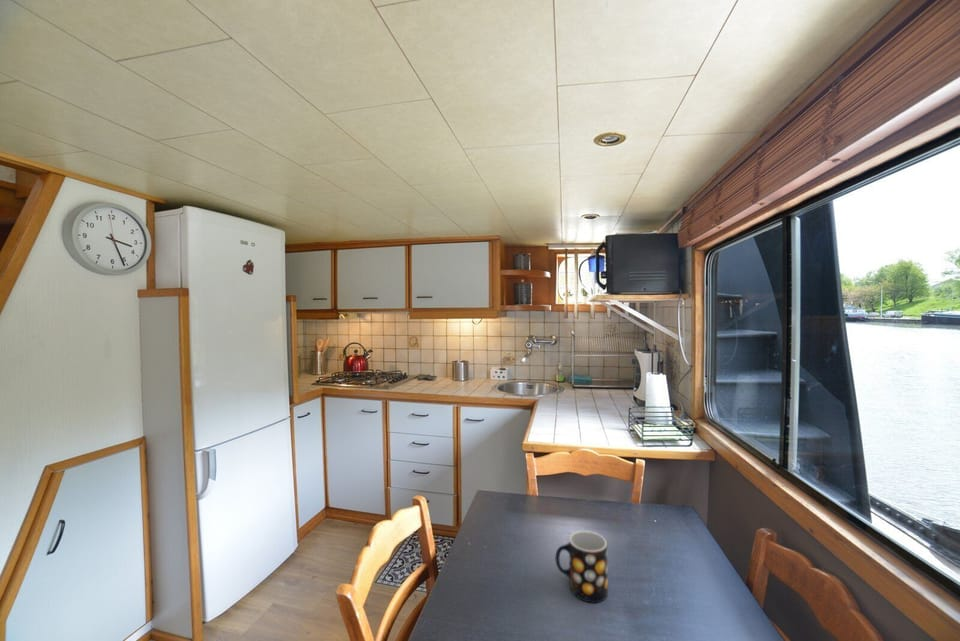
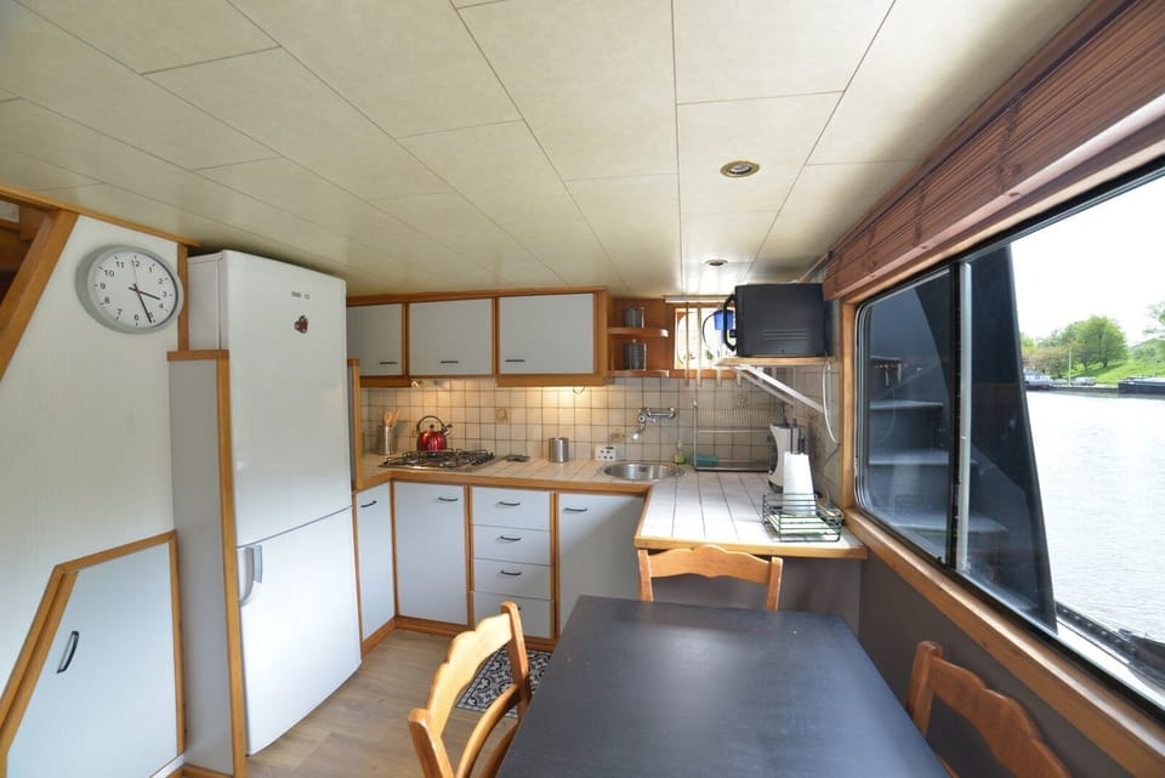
- mug [554,530,609,604]
